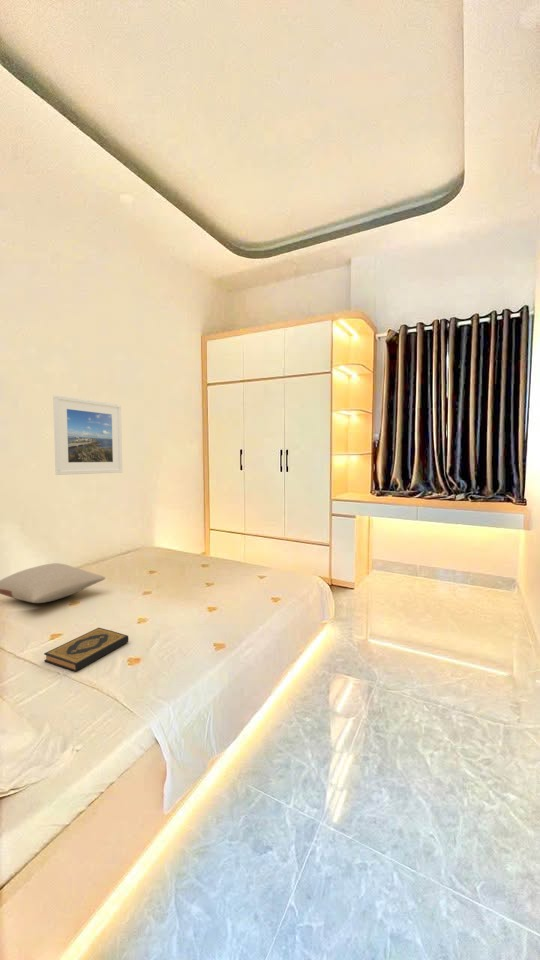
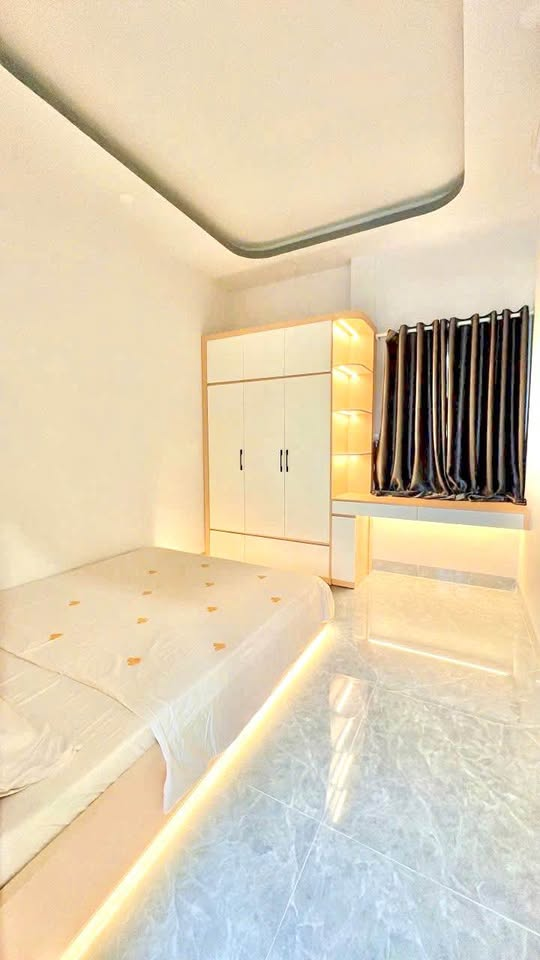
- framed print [52,394,123,476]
- hardback book [43,627,130,672]
- pillow [0,562,106,604]
